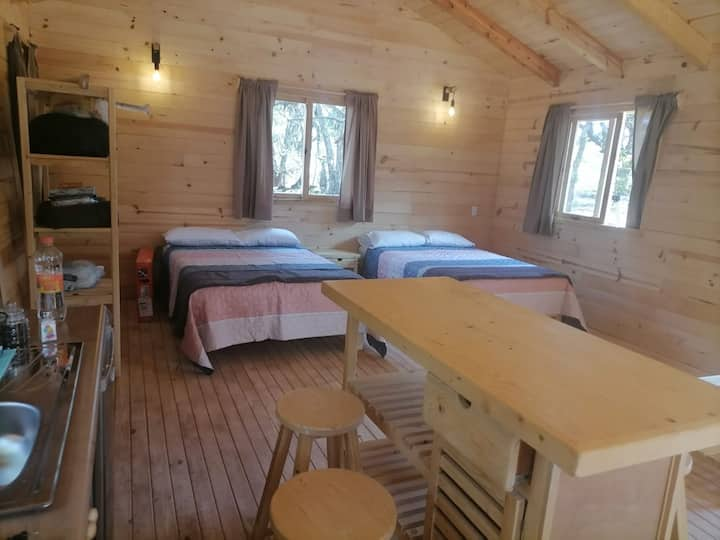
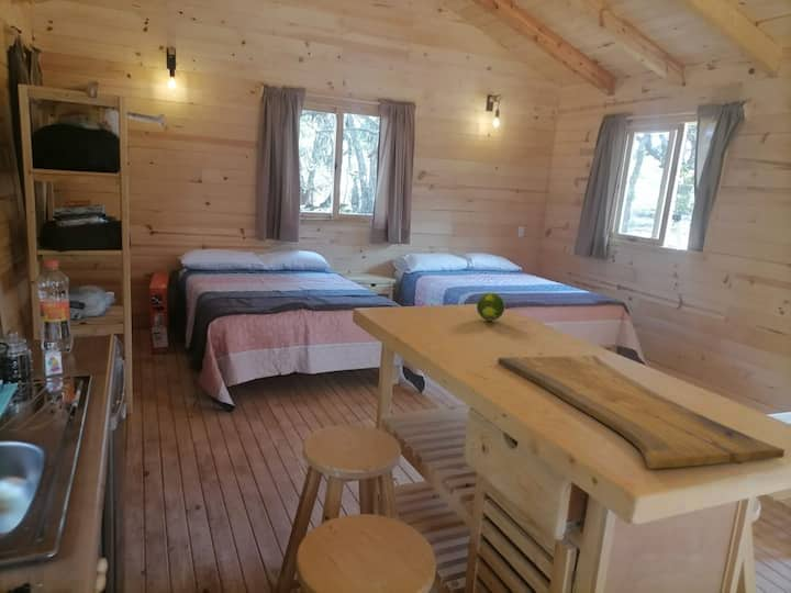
+ cutting board [497,355,786,470]
+ fruit [476,292,505,322]
